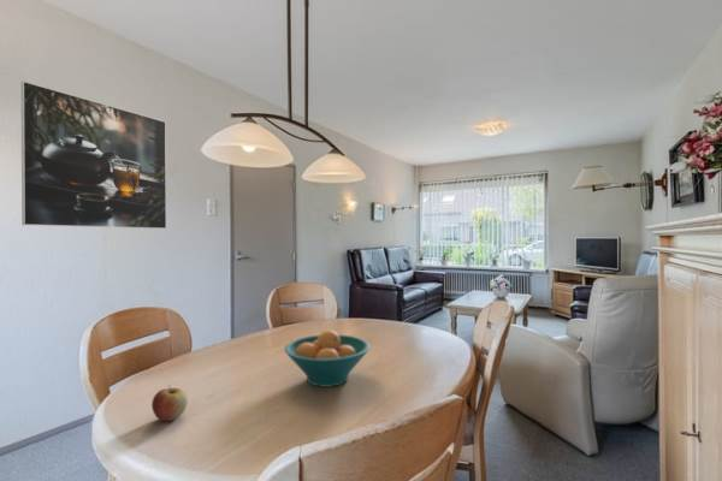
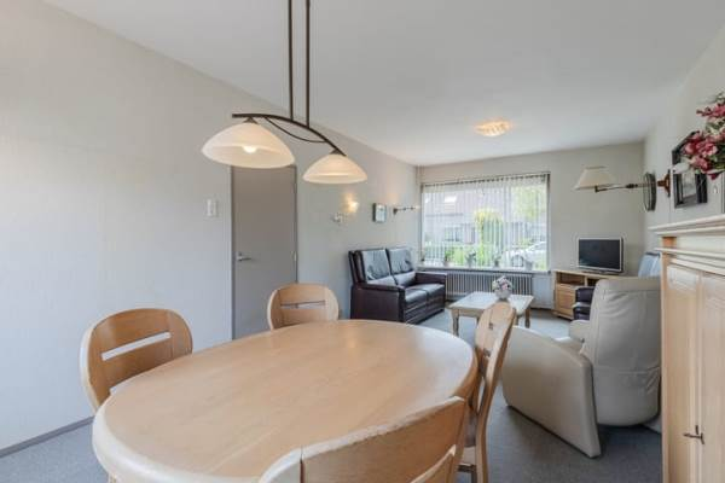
- fruit bowl [283,328,371,388]
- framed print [20,79,167,230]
- apple [150,384,189,422]
